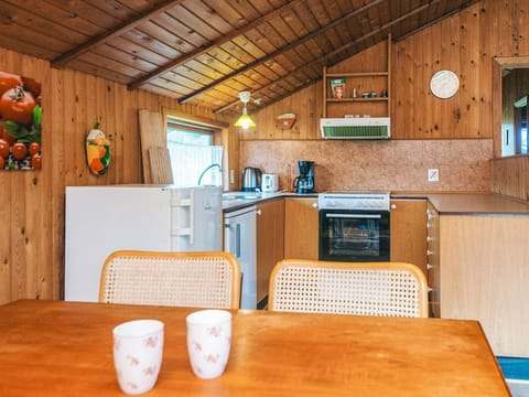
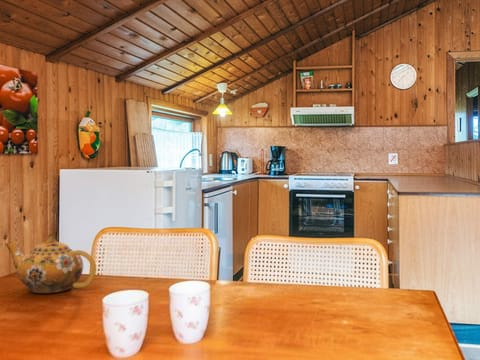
+ teapot [4,233,97,294]
